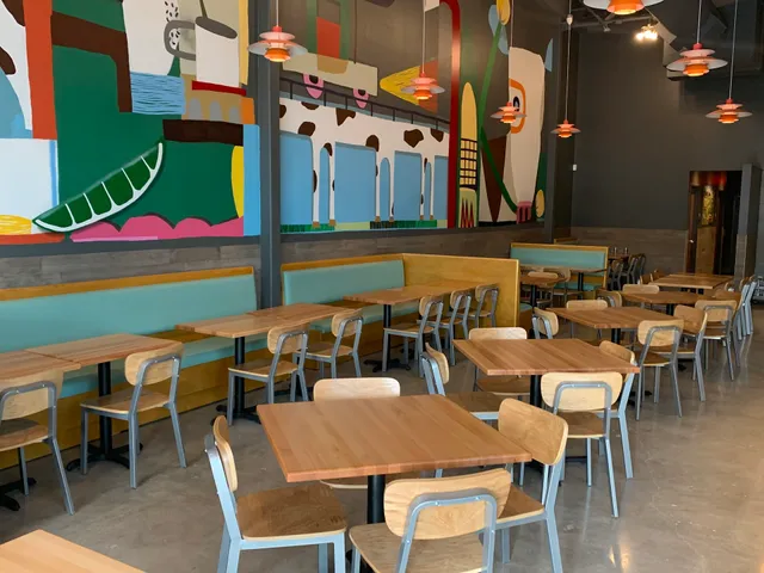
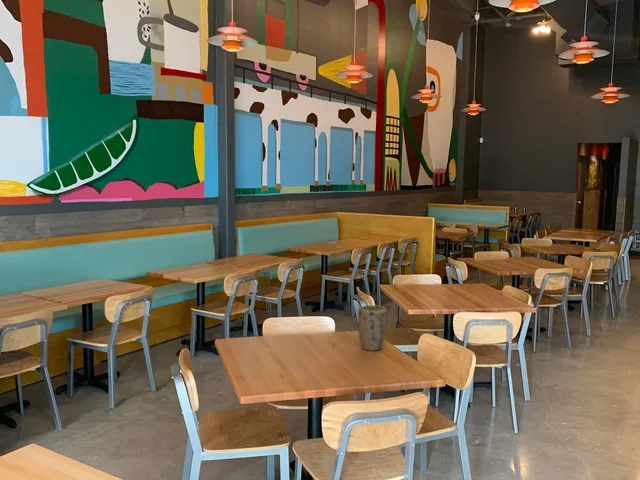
+ plant pot [357,304,387,352]
